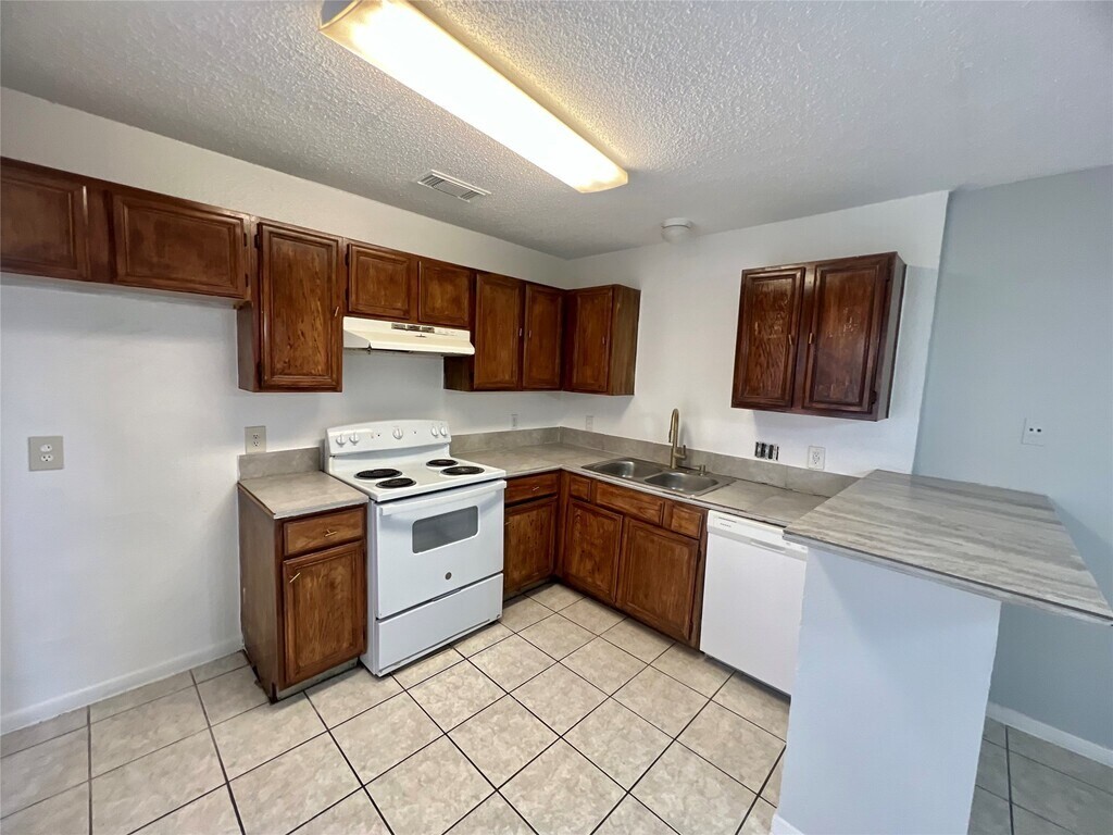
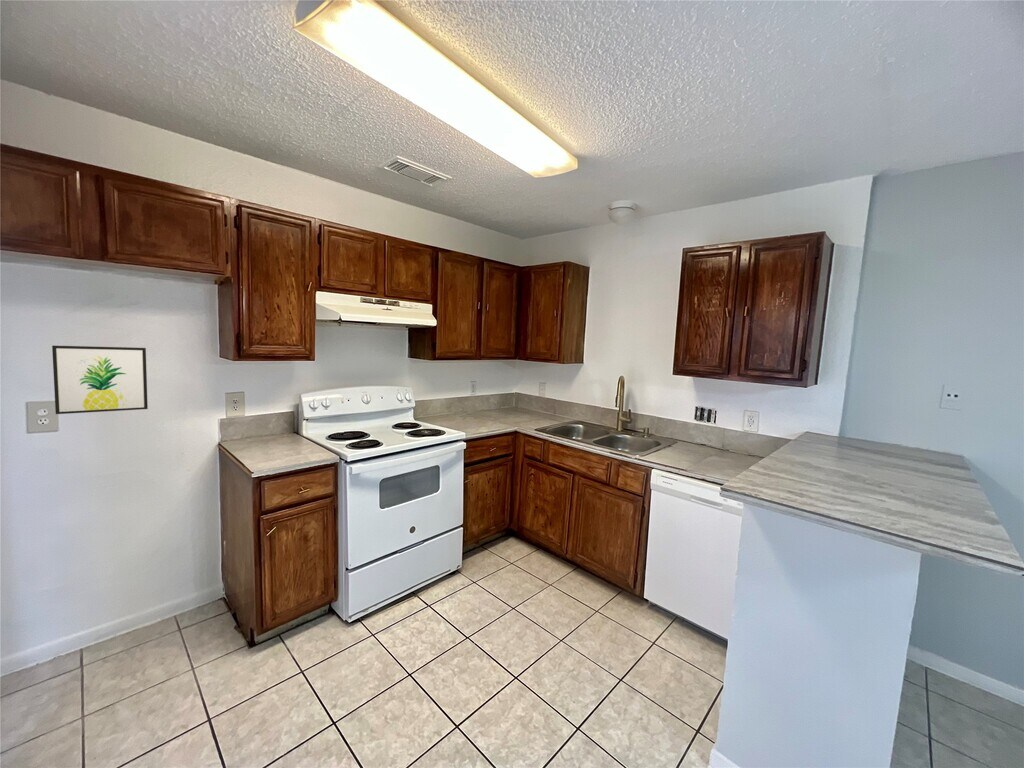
+ wall art [51,345,149,415]
